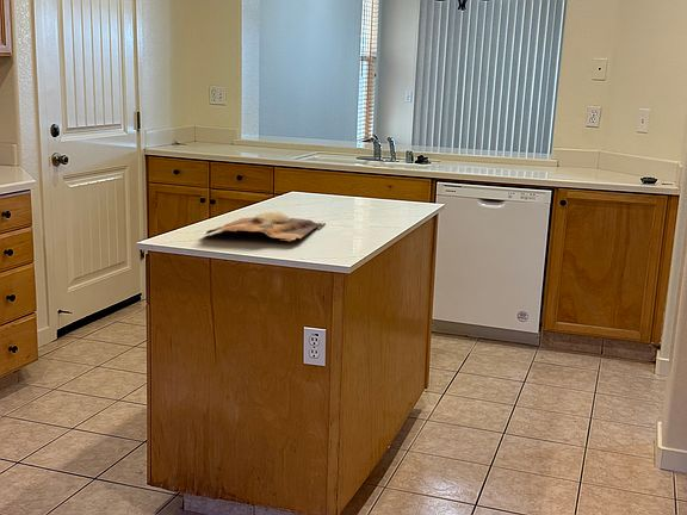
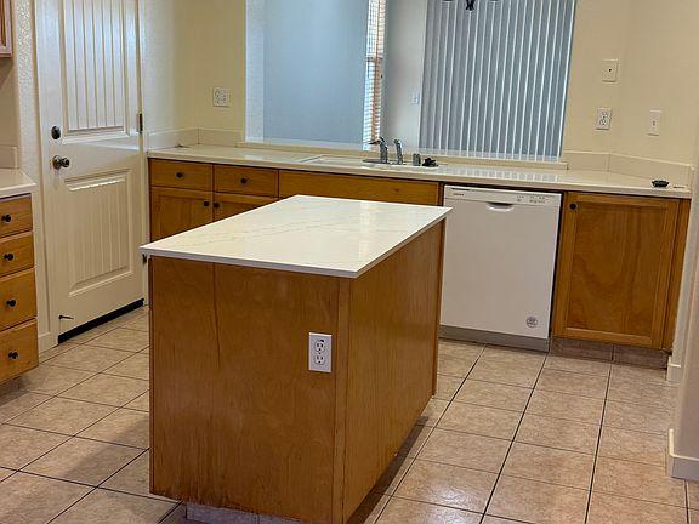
- cutting board [204,211,327,242]
